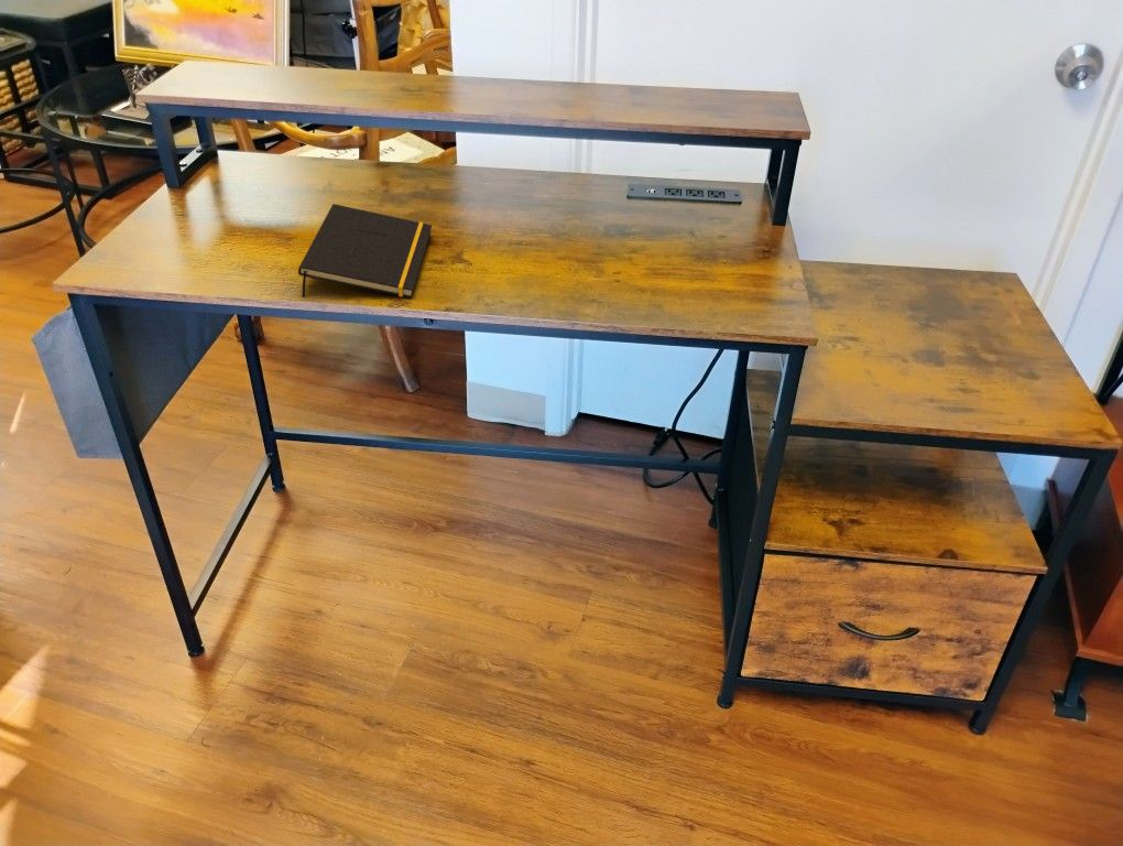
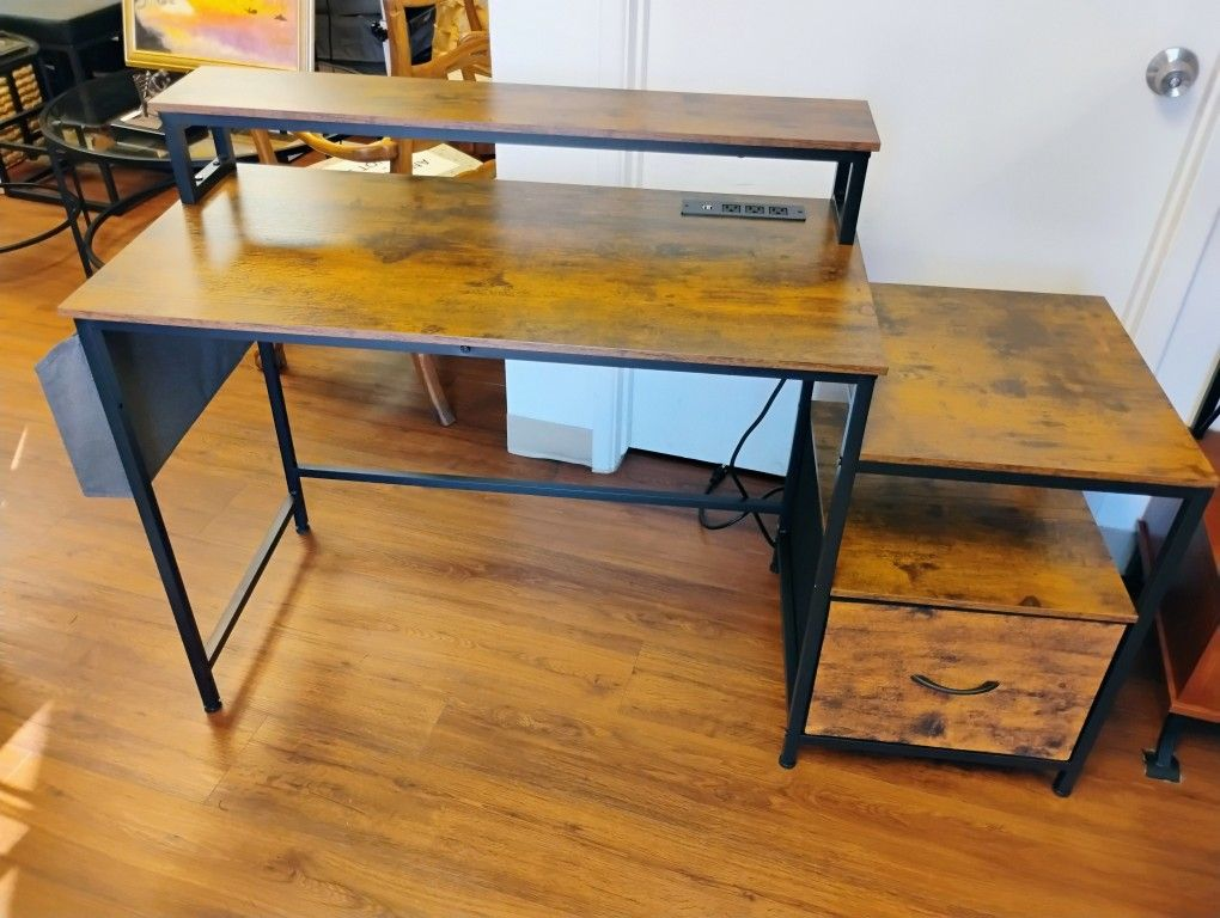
- notepad [297,203,433,299]
